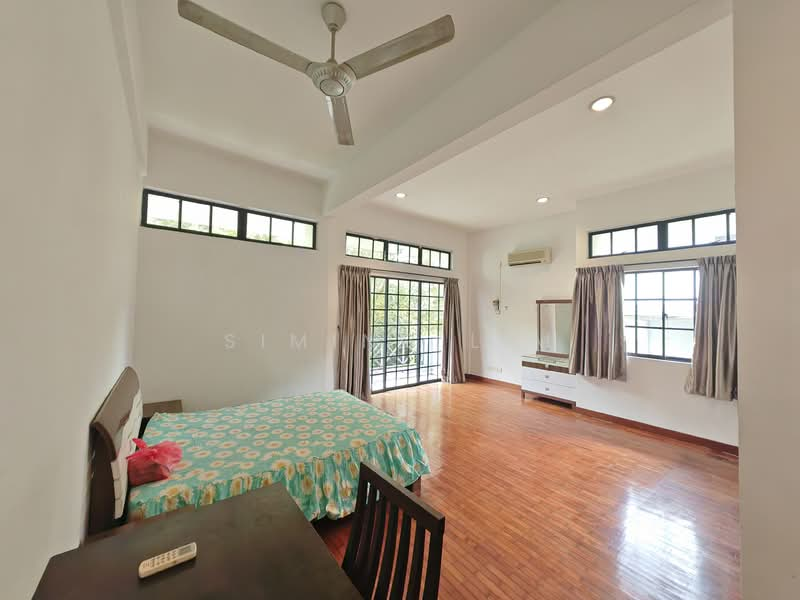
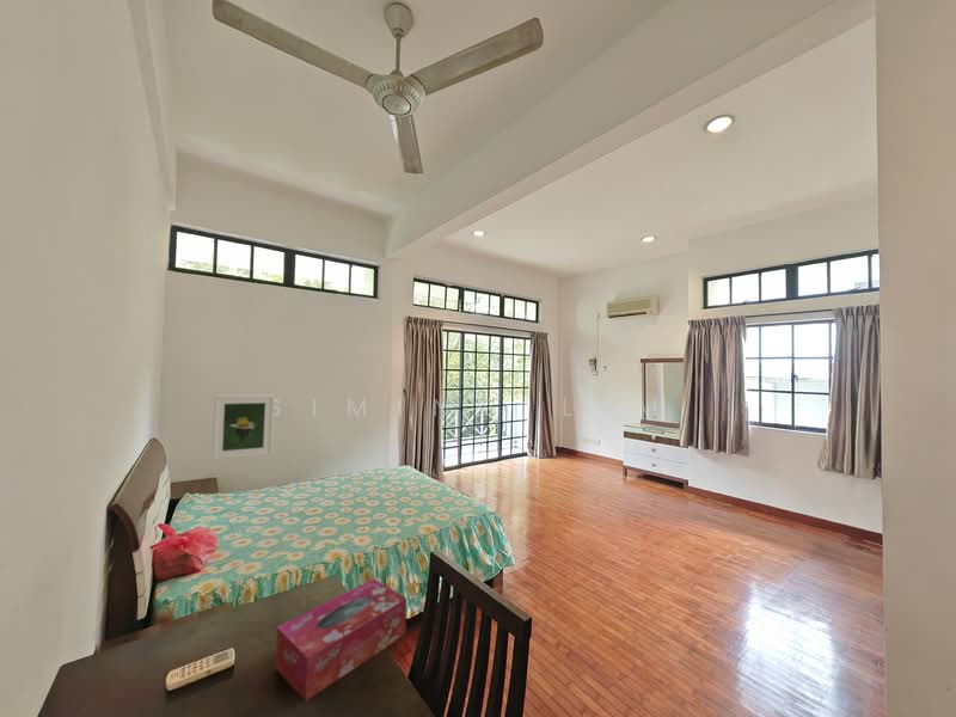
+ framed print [210,393,276,461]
+ tissue box [275,577,407,701]
